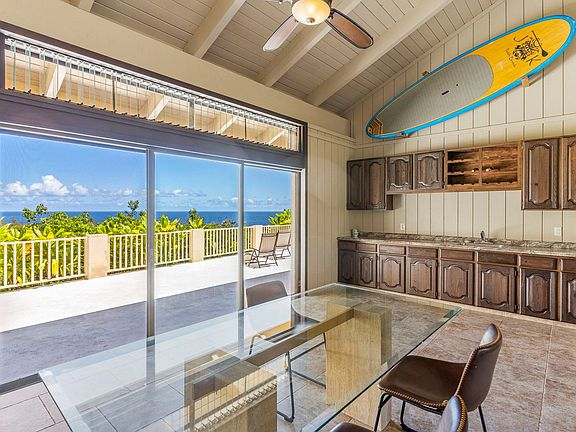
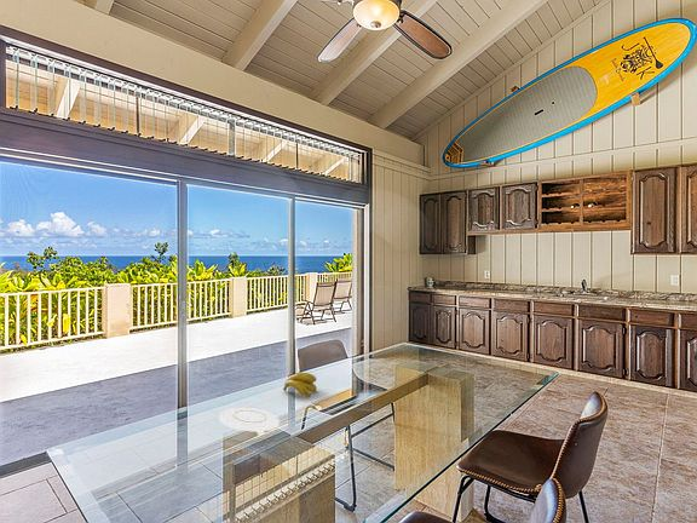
+ banana [282,372,318,398]
+ plate [218,407,281,432]
